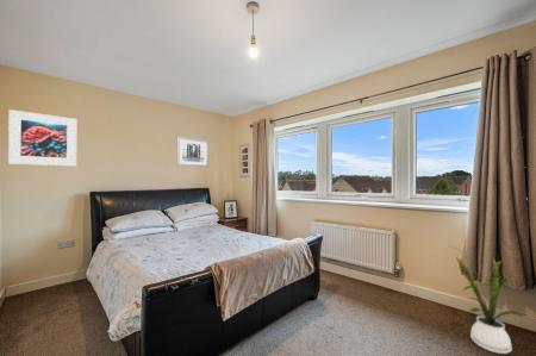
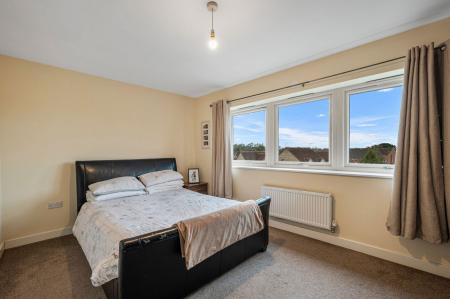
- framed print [7,108,77,167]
- house plant [447,244,526,355]
- wall art [176,136,210,168]
